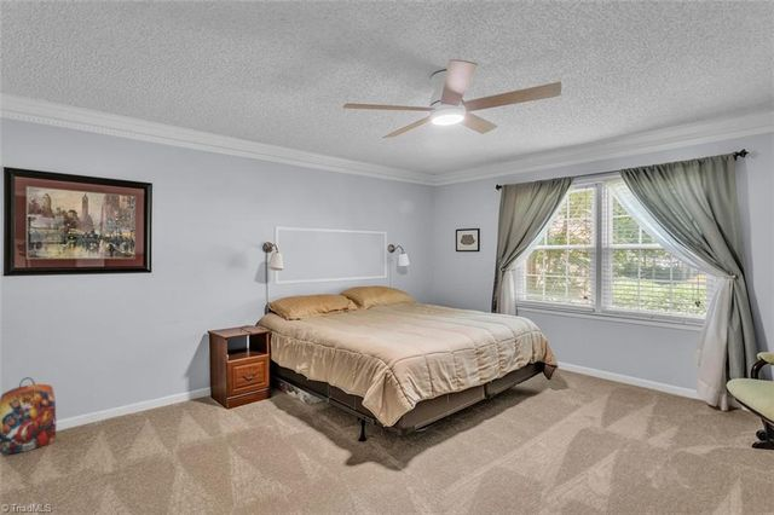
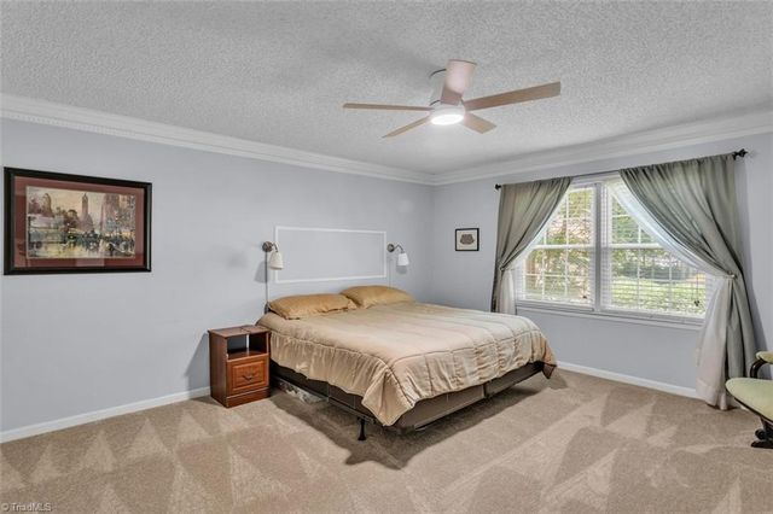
- backpack [0,376,57,455]
